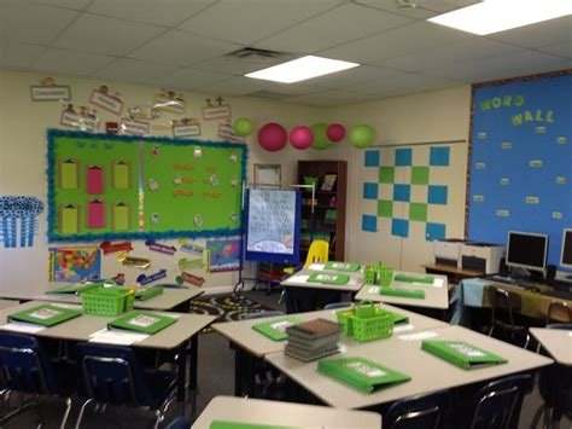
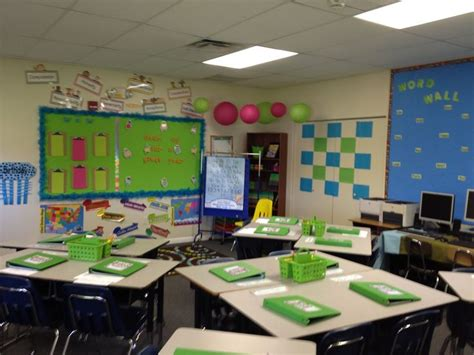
- book stack [282,317,346,364]
